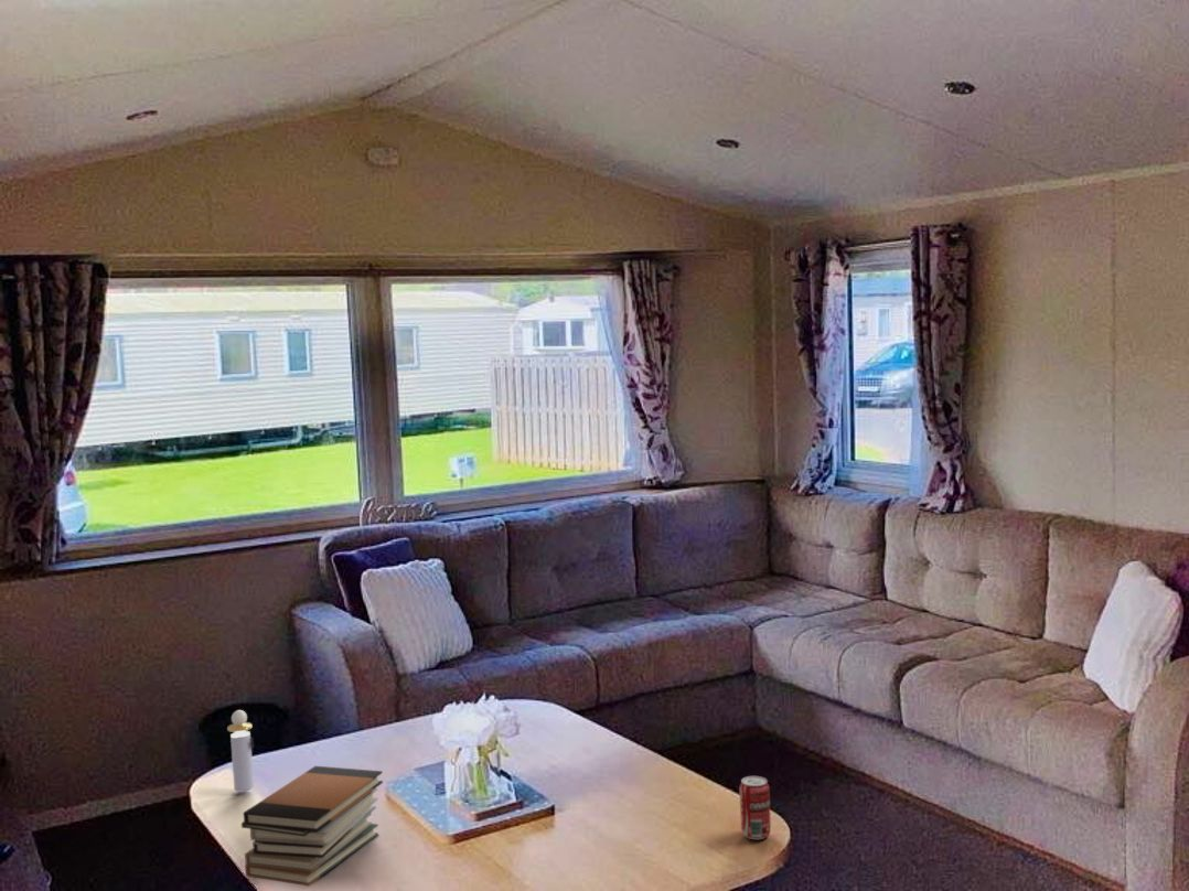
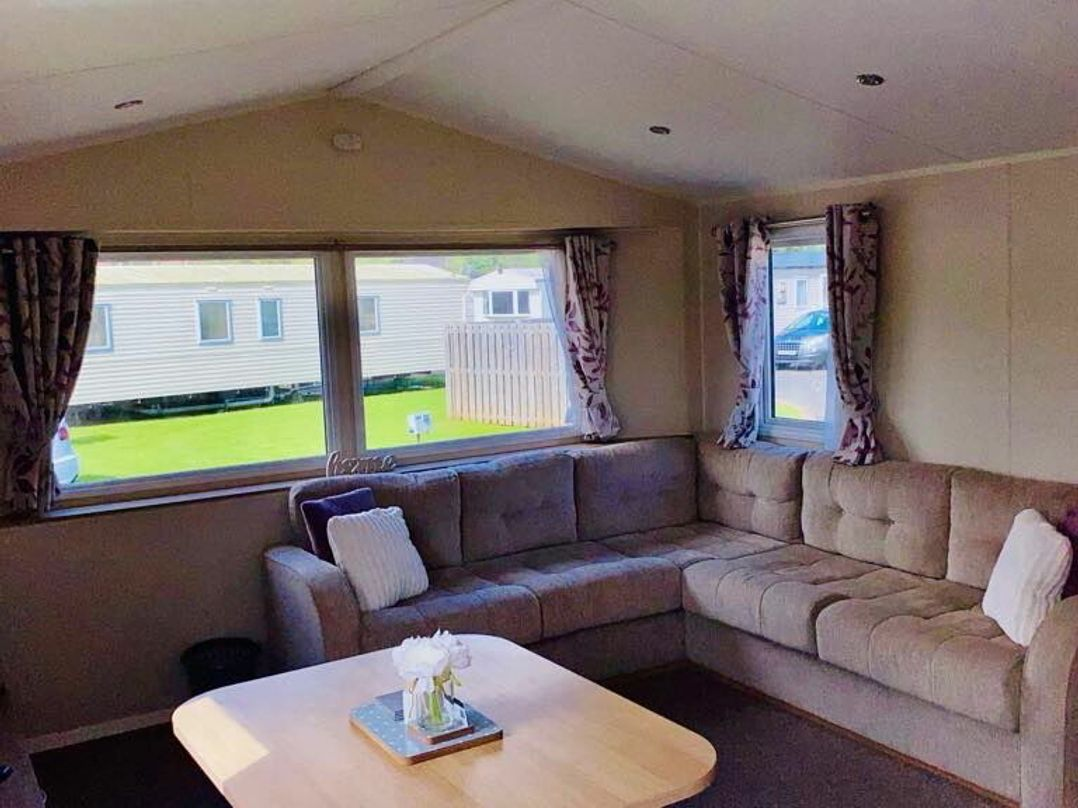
- perfume bottle [226,709,255,793]
- book stack [240,765,384,887]
- beverage can [739,775,772,840]
